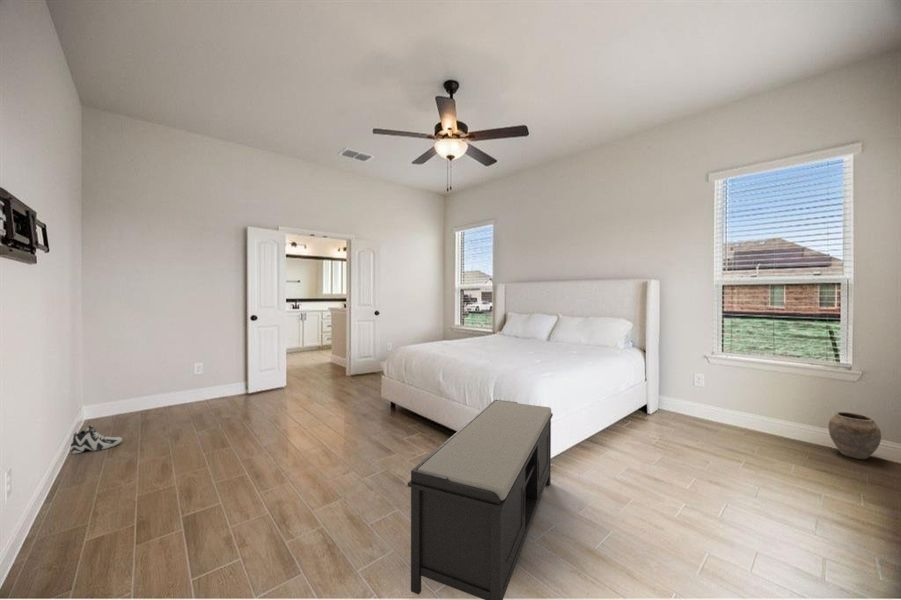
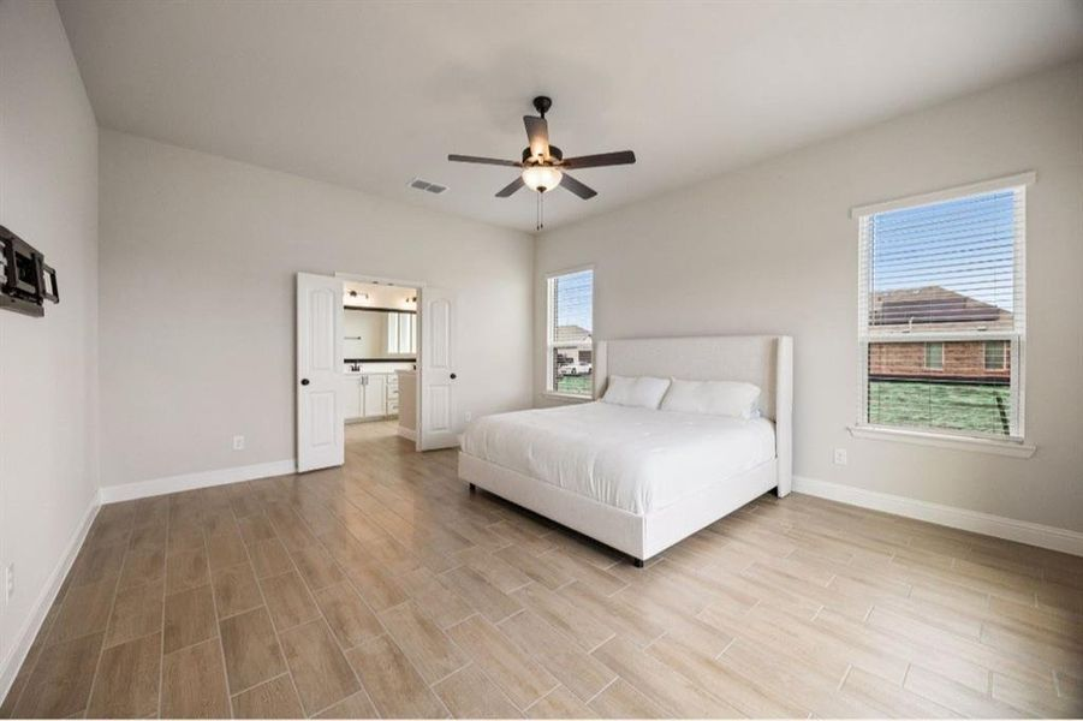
- bench [407,398,554,600]
- vase [827,411,882,460]
- sneaker [69,424,123,454]
